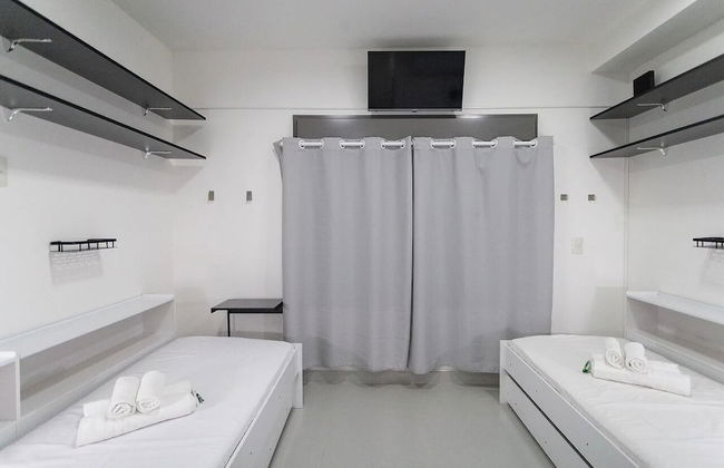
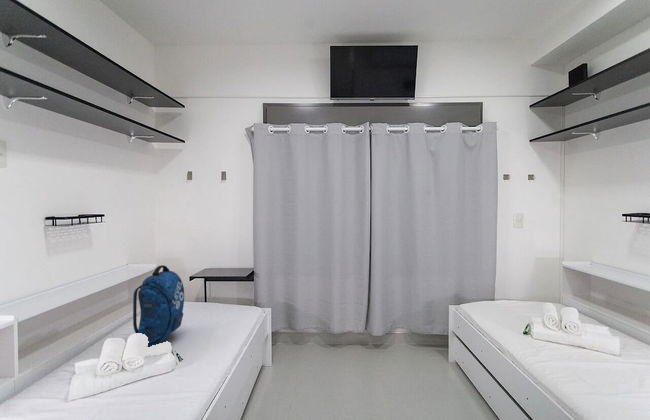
+ backpack [132,264,185,347]
